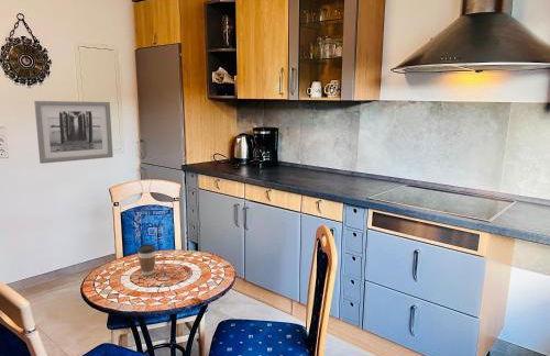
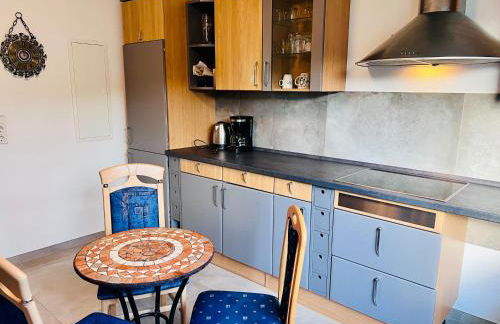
- wall art [33,100,114,165]
- coffee cup [136,243,157,277]
